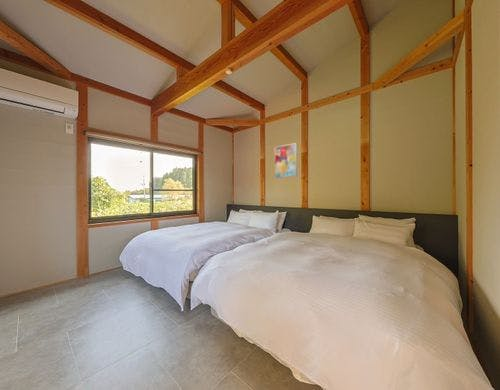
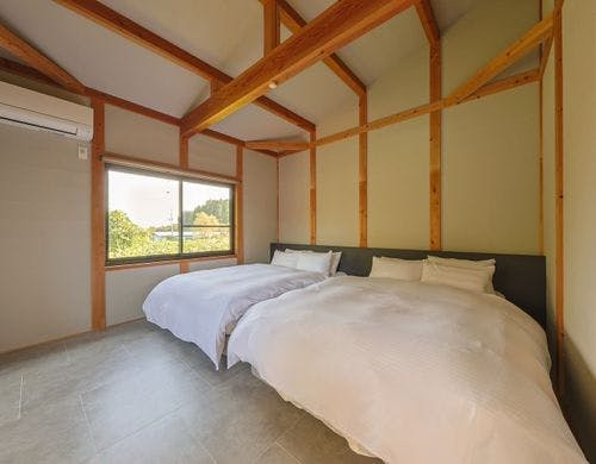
- wall art [274,142,298,179]
